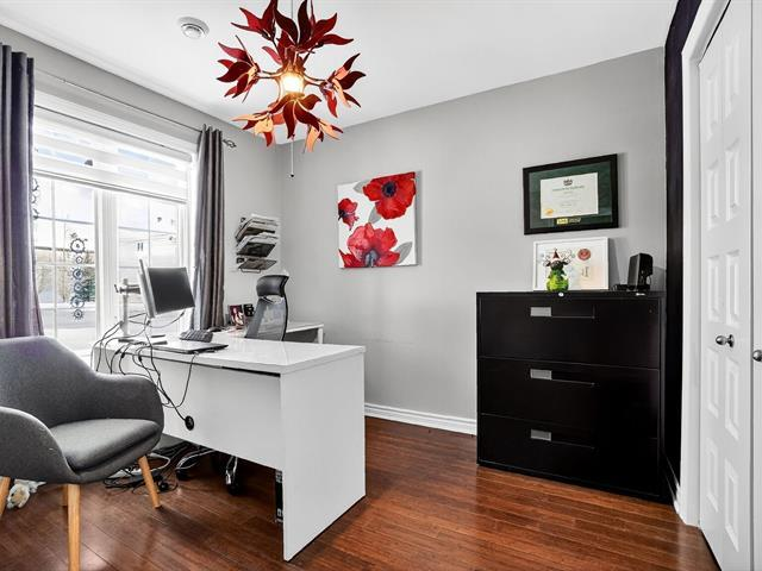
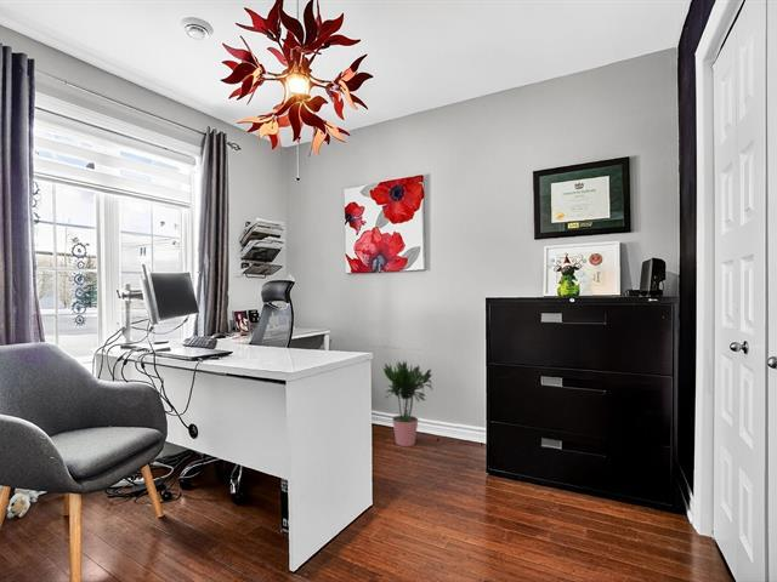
+ potted plant [381,359,433,447]
